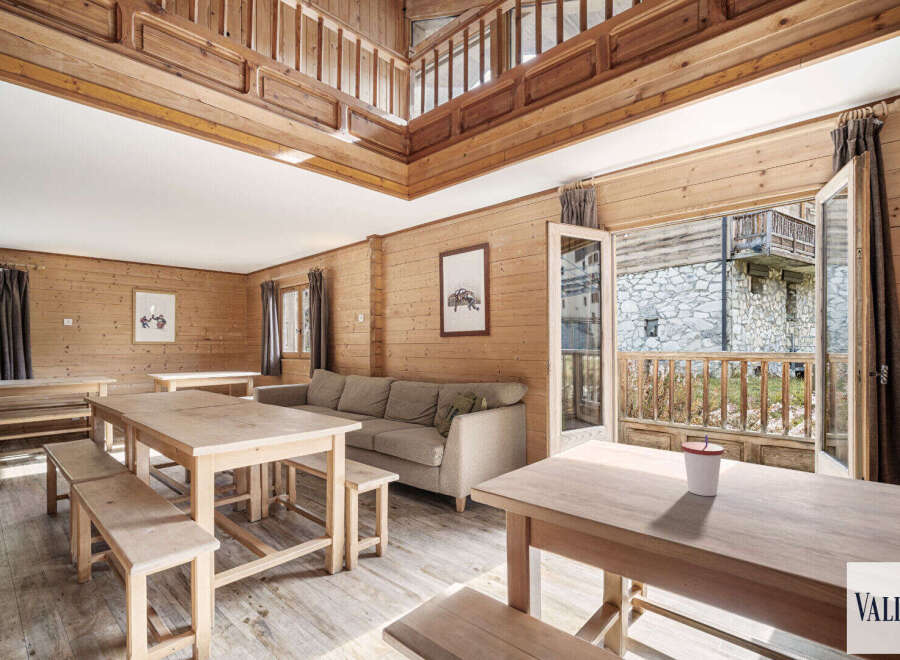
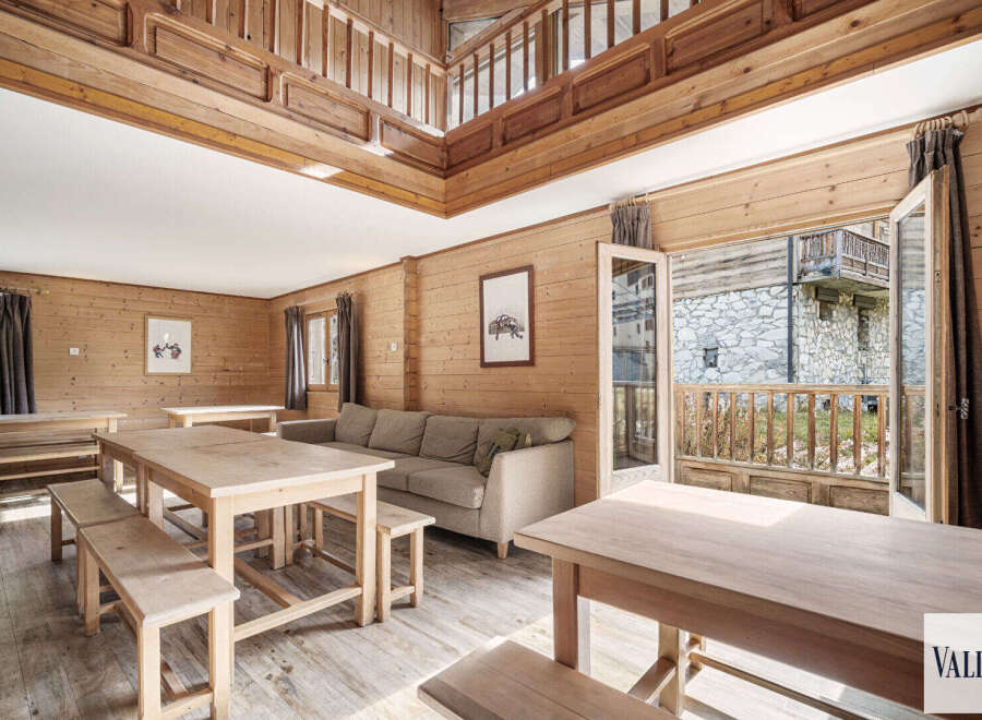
- cup [680,434,725,497]
